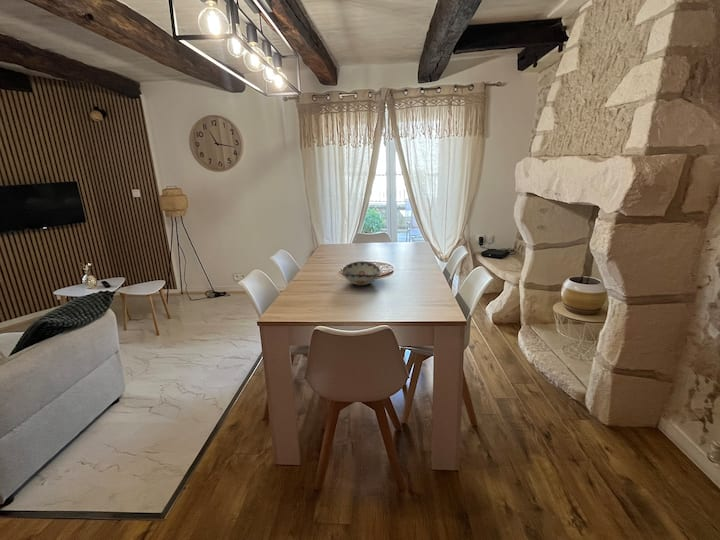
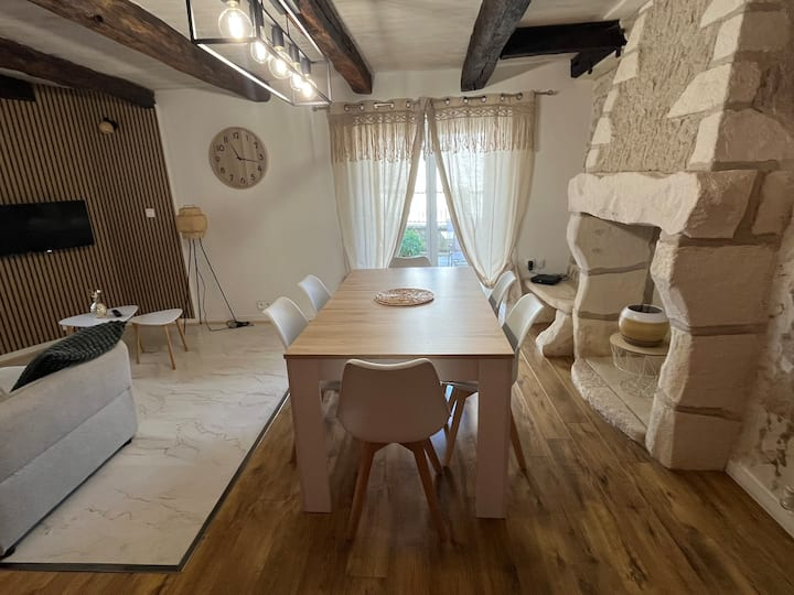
- decorative bowl [340,261,382,286]
